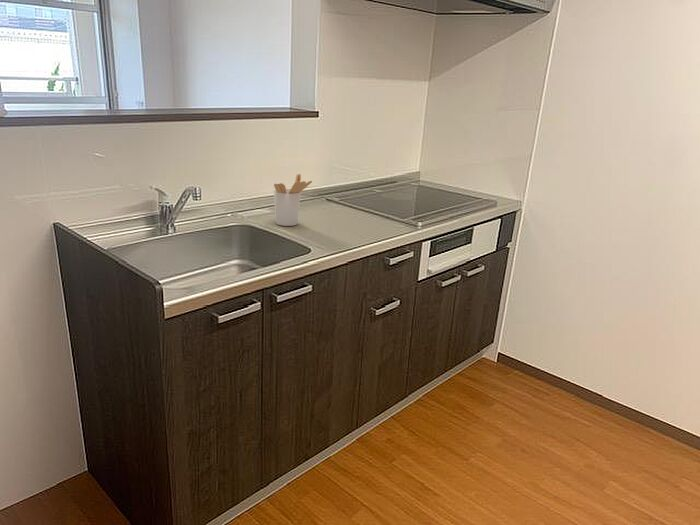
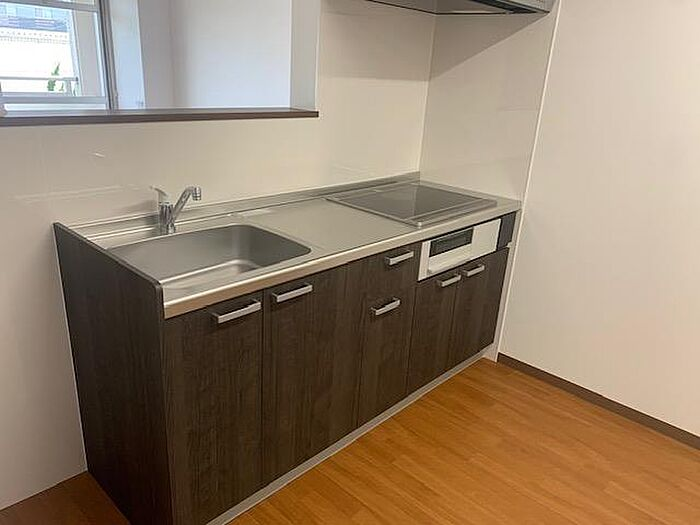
- utensil holder [273,173,313,227]
